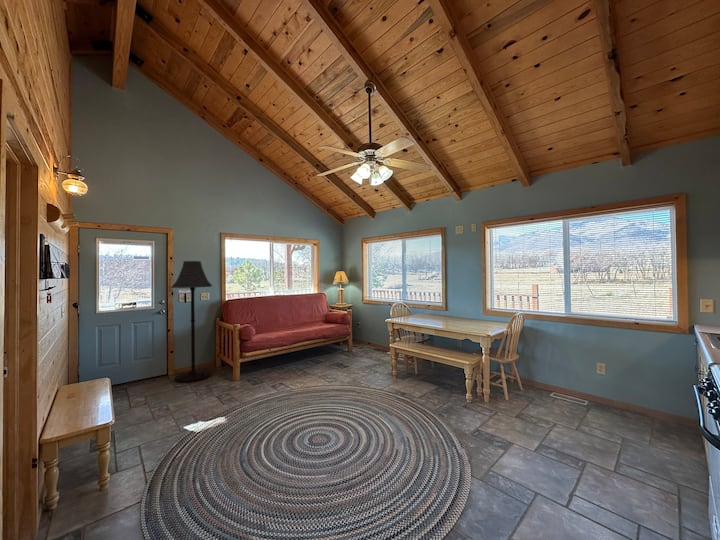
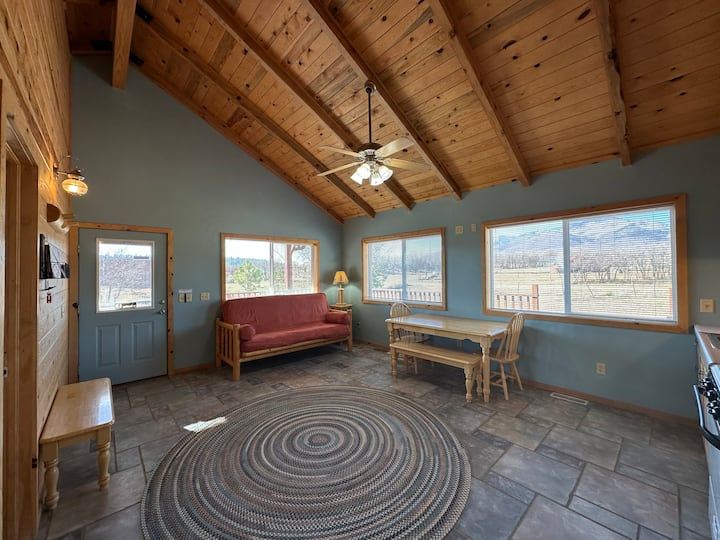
- floor lamp [170,260,213,384]
